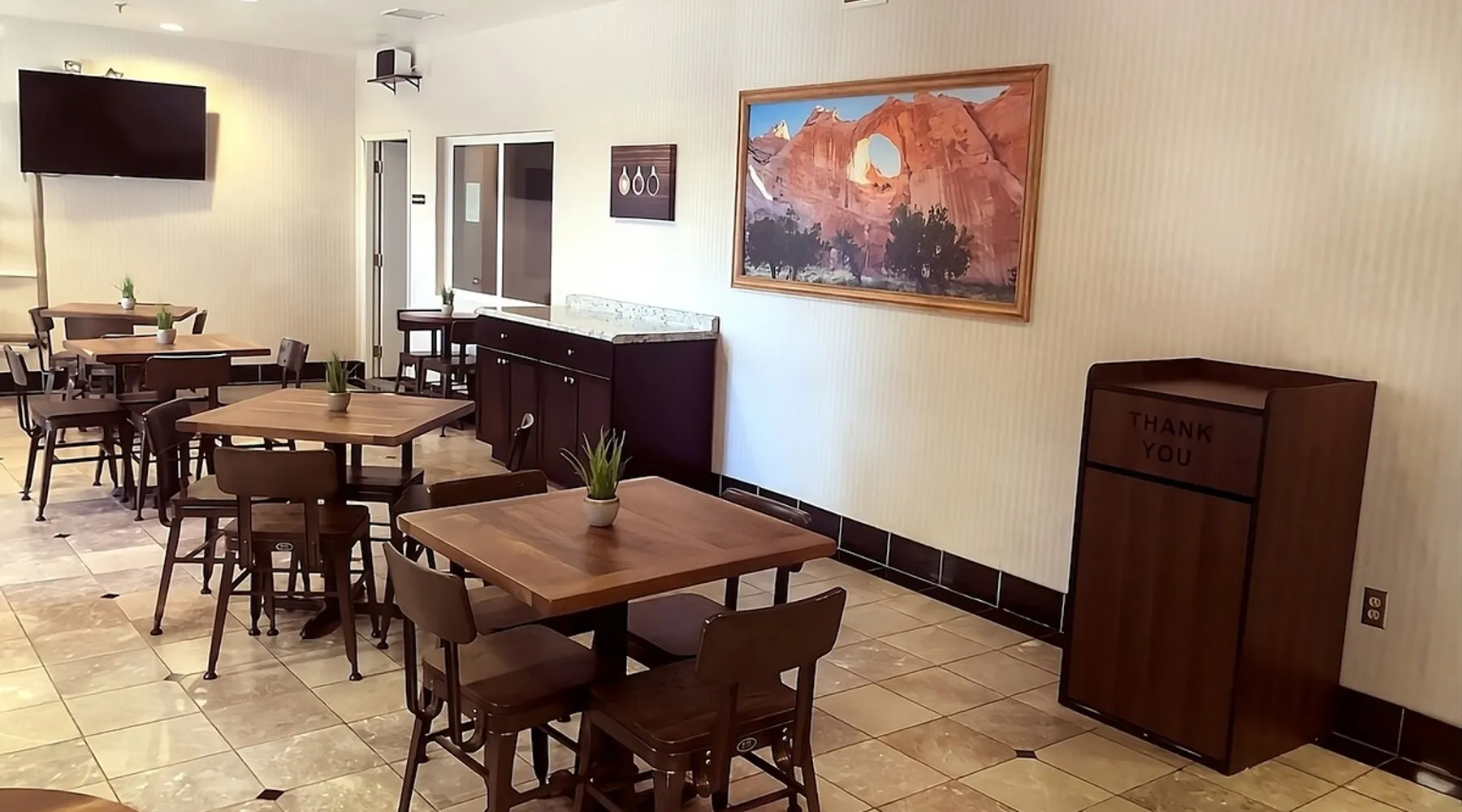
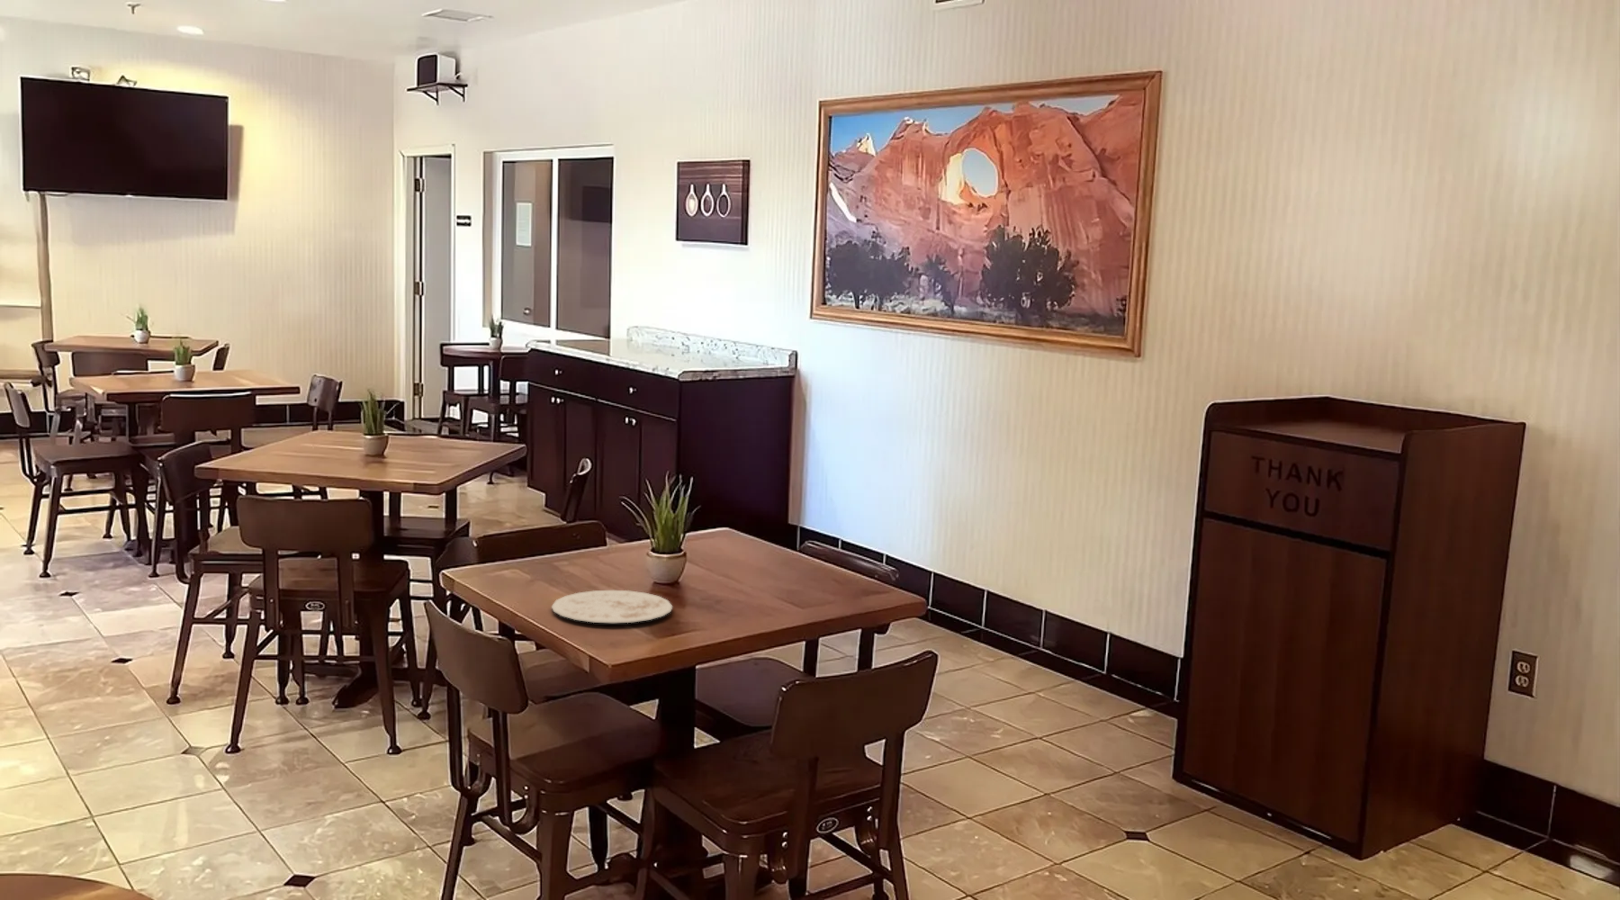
+ plate [551,590,674,624]
